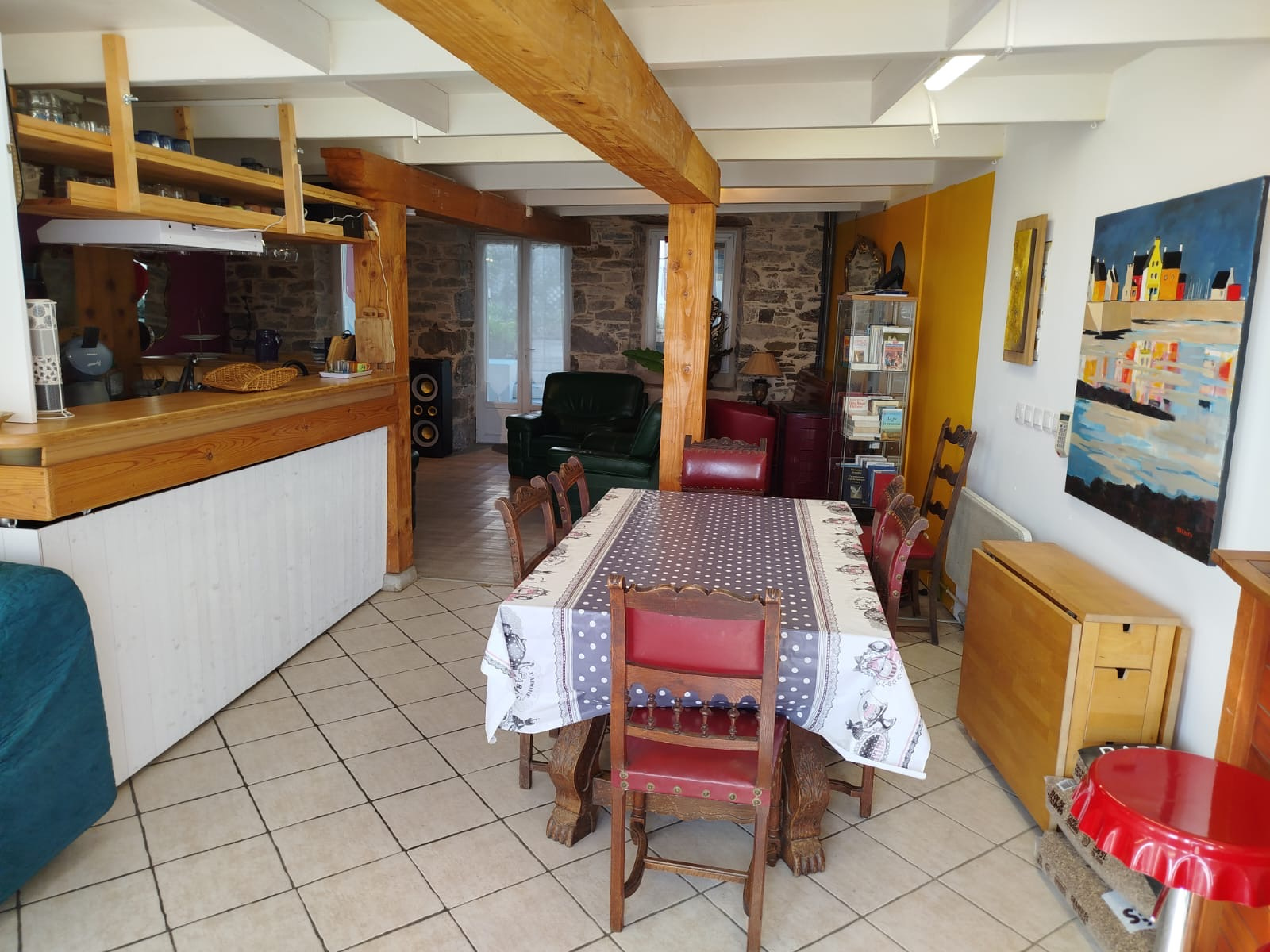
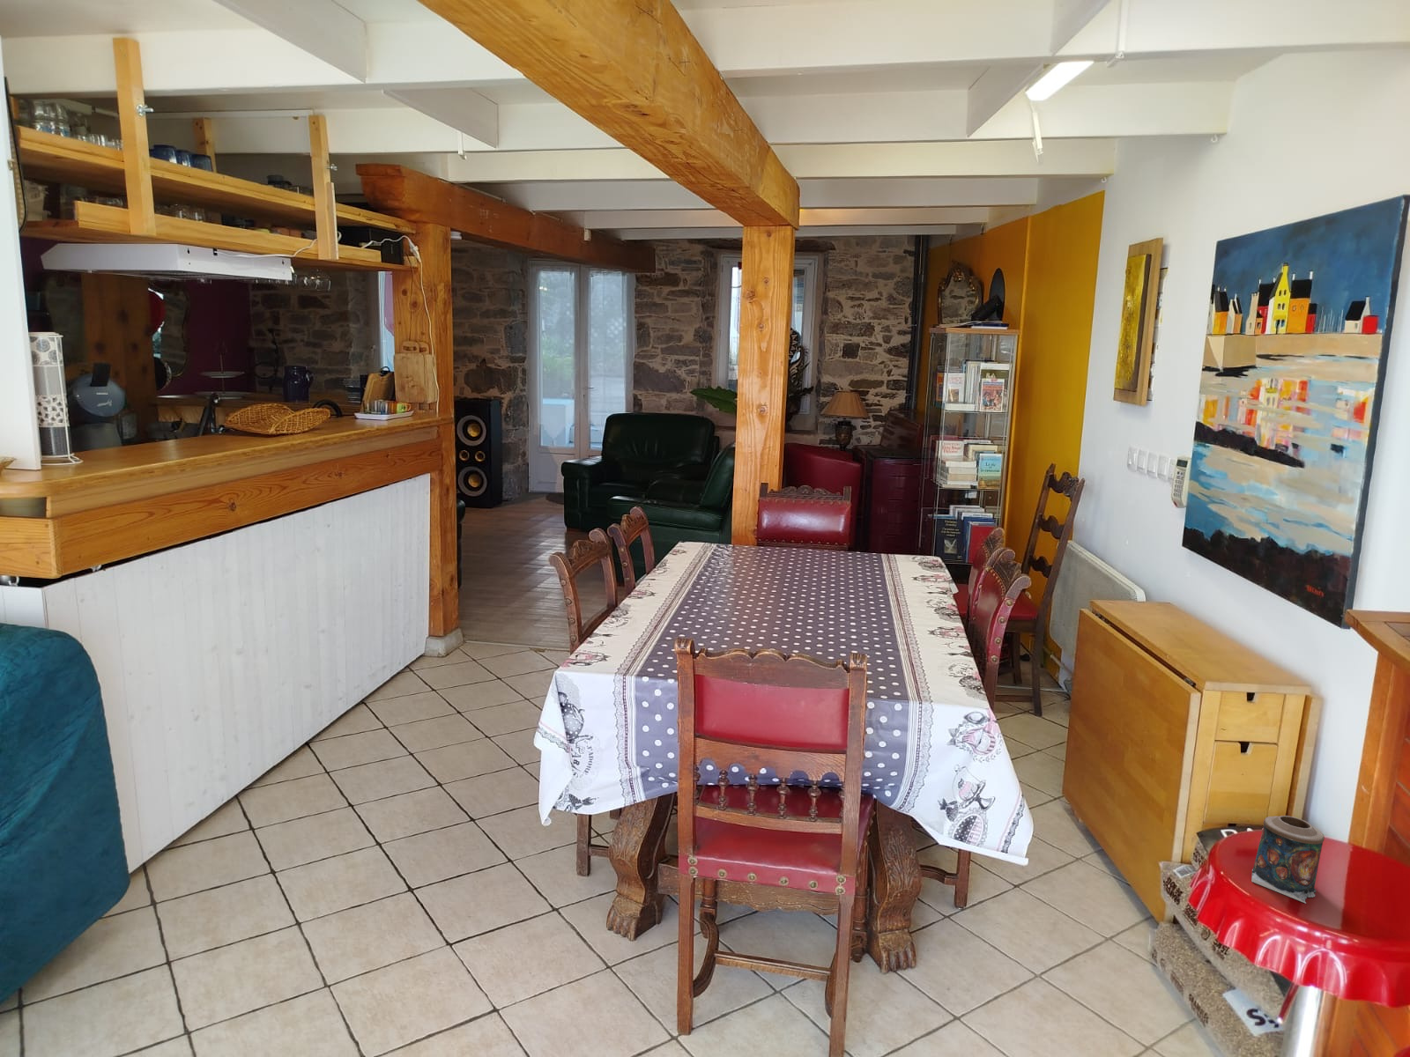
+ candle [1250,815,1326,904]
